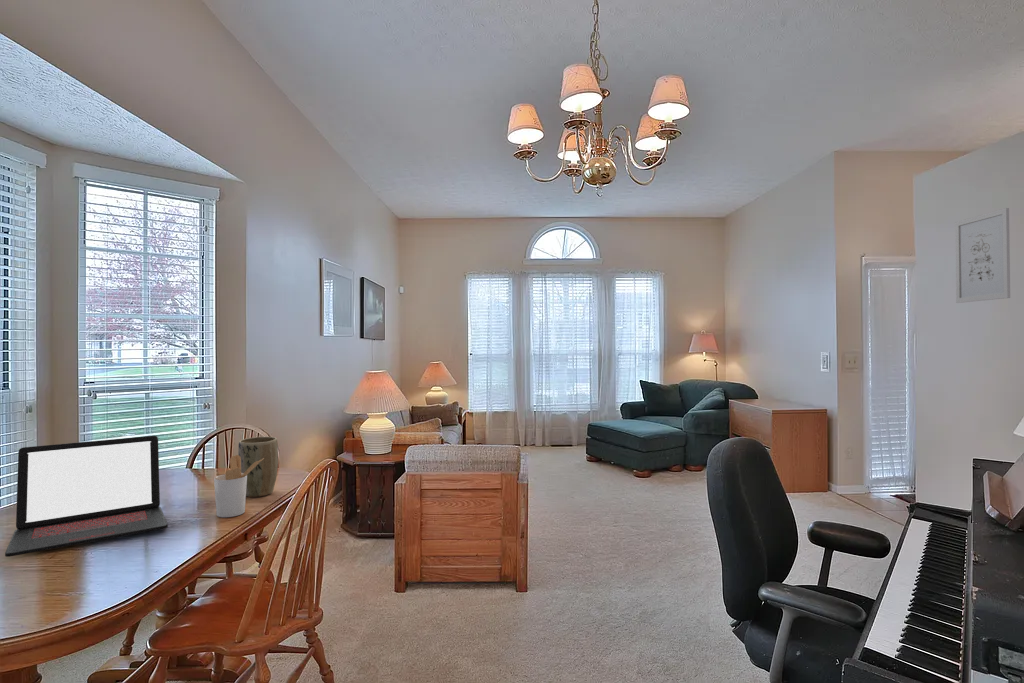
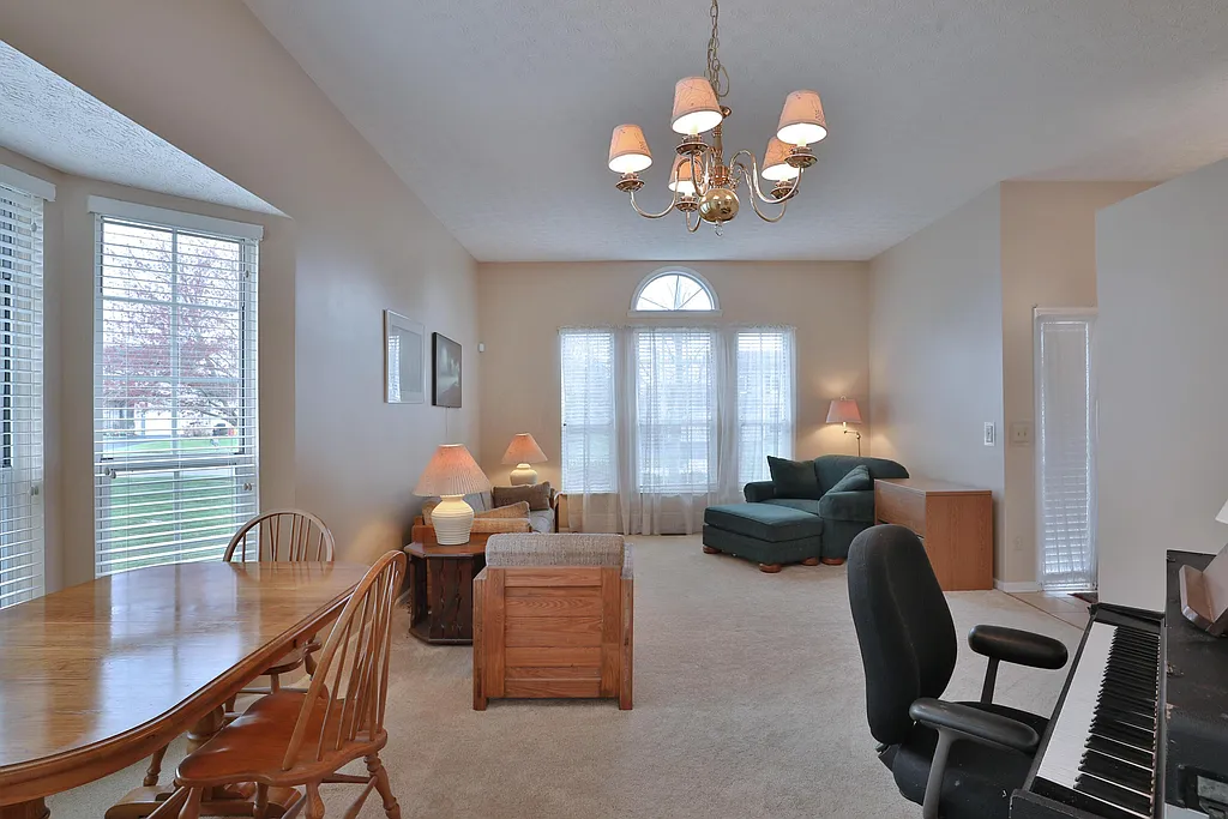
- plant pot [237,436,279,498]
- wall art [954,207,1011,304]
- laptop [4,435,169,558]
- utensil holder [213,454,264,518]
